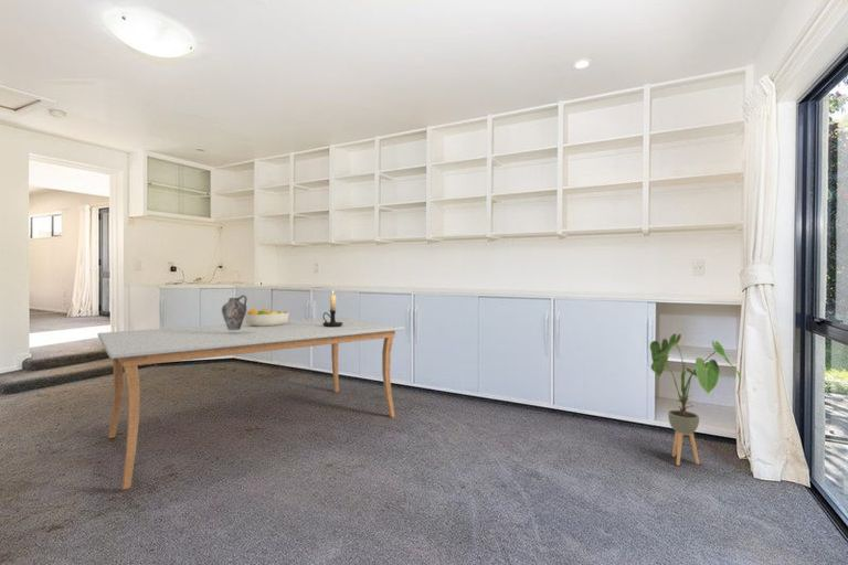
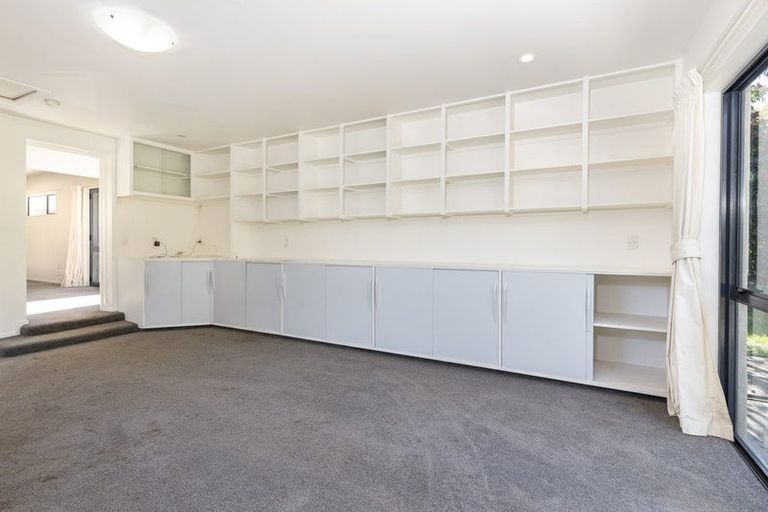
- ceramic jug [221,294,247,330]
- house plant [649,332,742,467]
- fruit bowl [244,307,290,327]
- dining table [97,317,406,491]
- candle holder [322,288,342,327]
